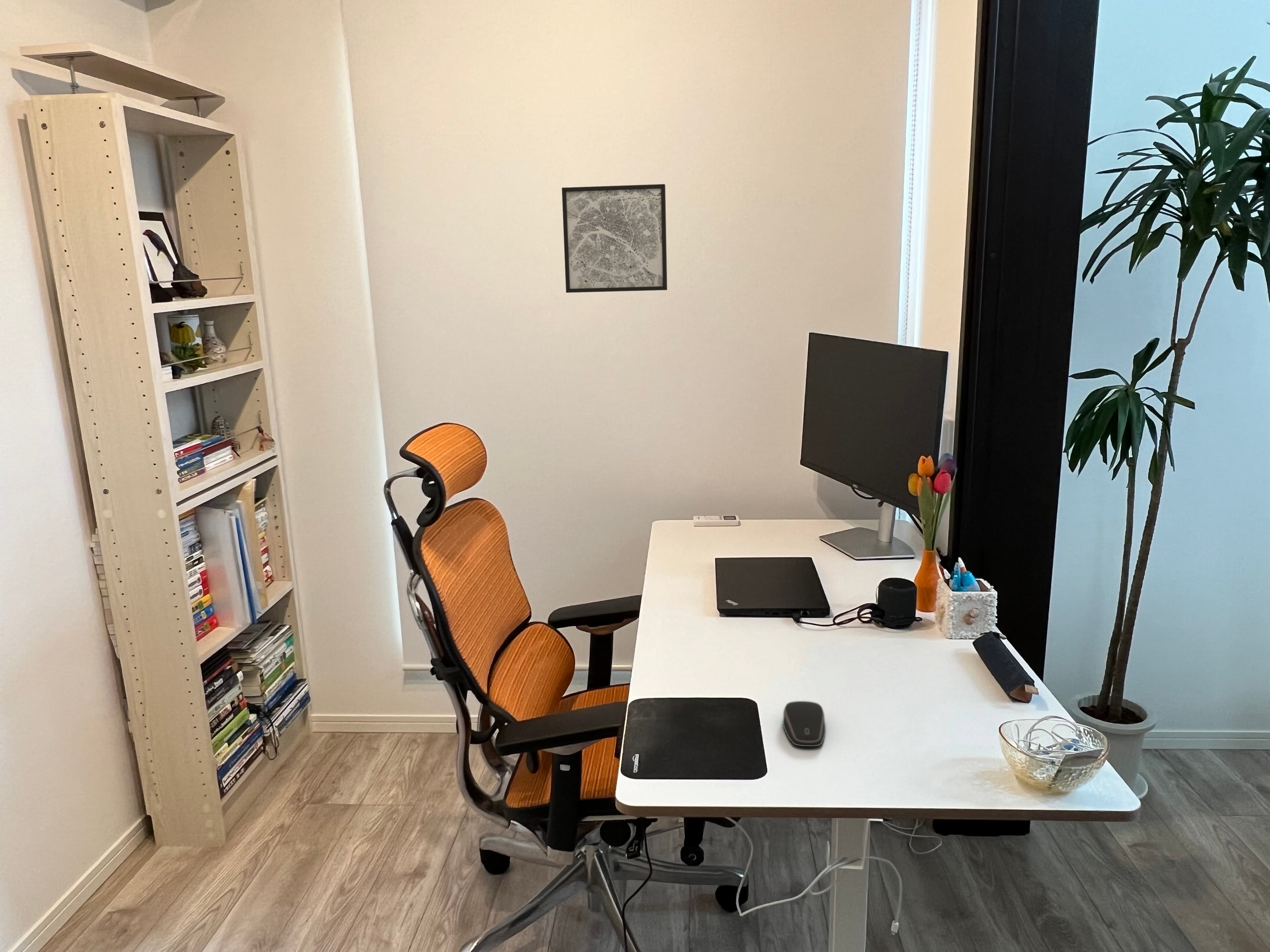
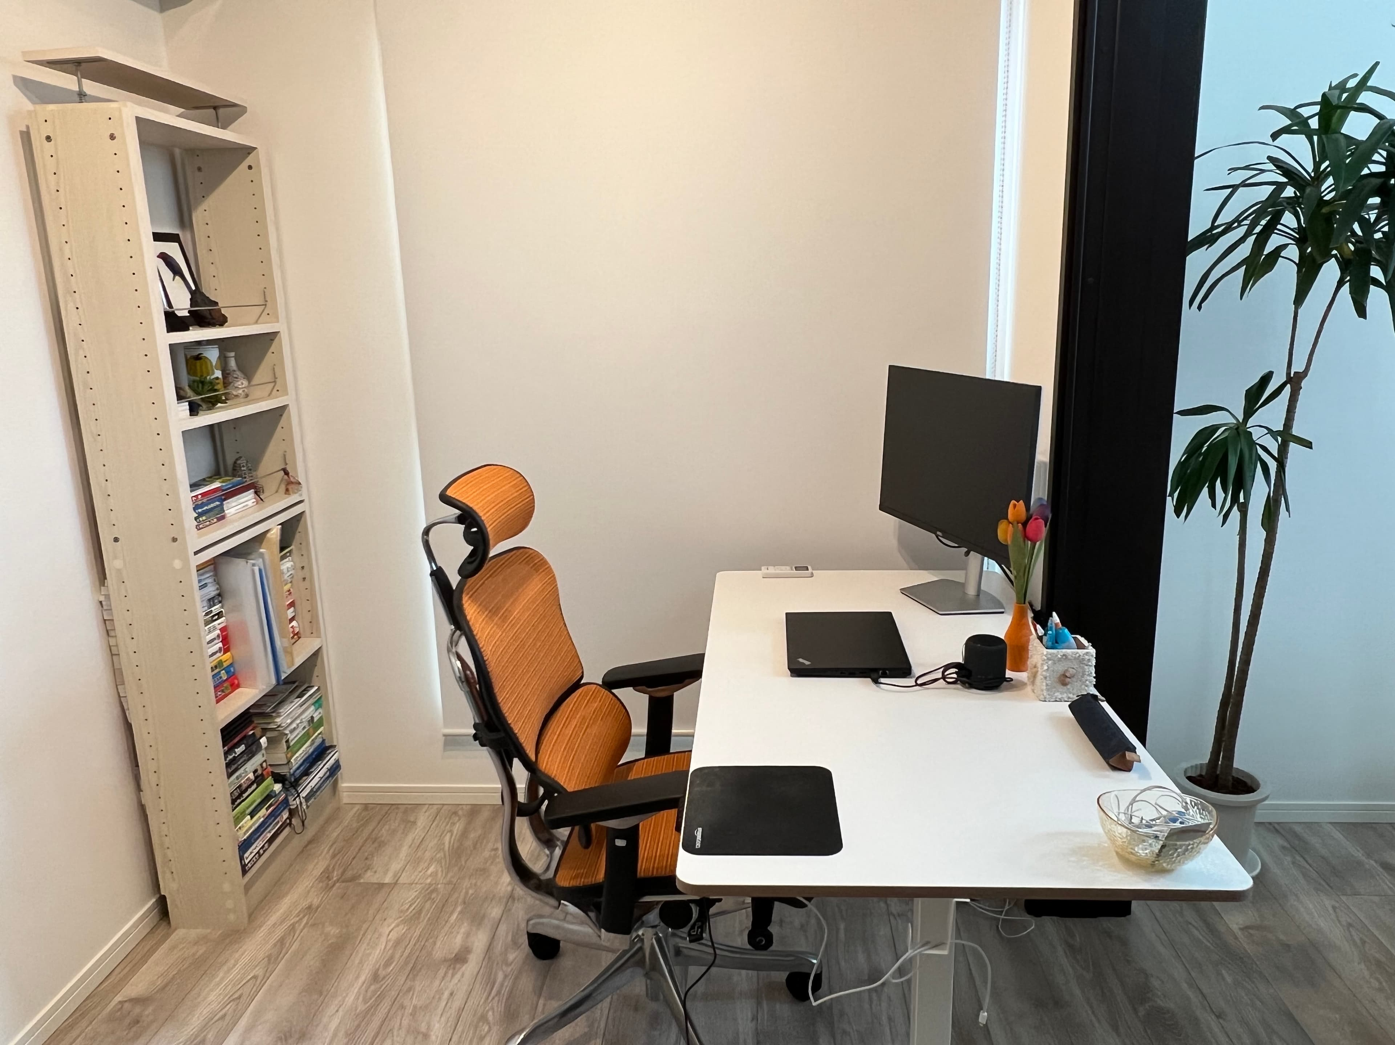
- wall art [562,184,668,293]
- computer mouse [783,701,826,747]
